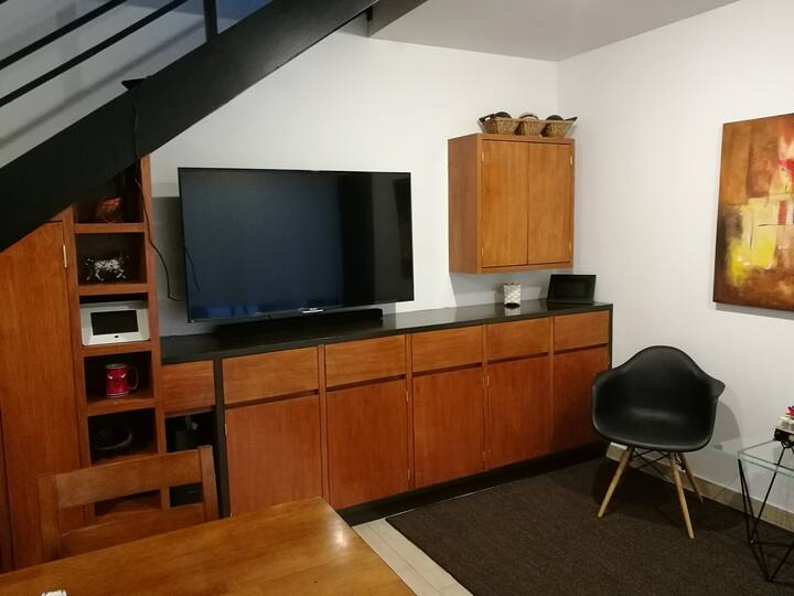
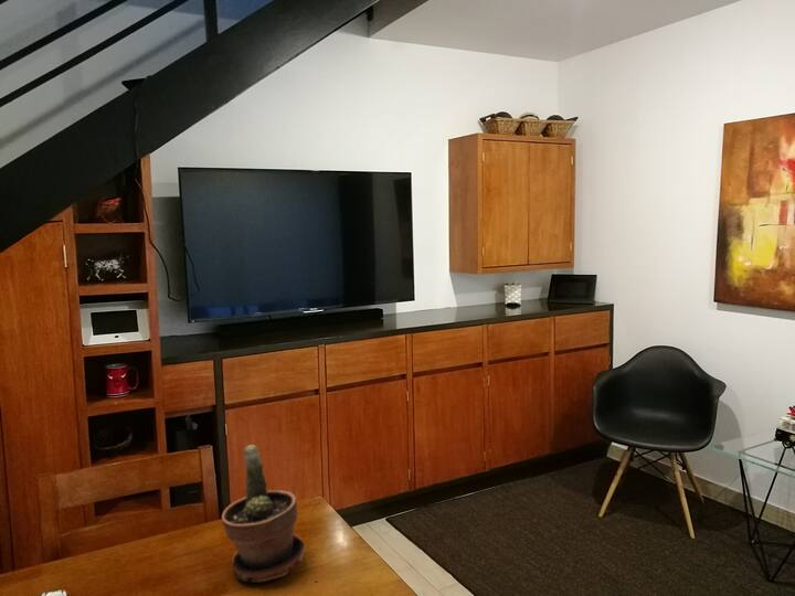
+ potted plant [221,444,306,584]
